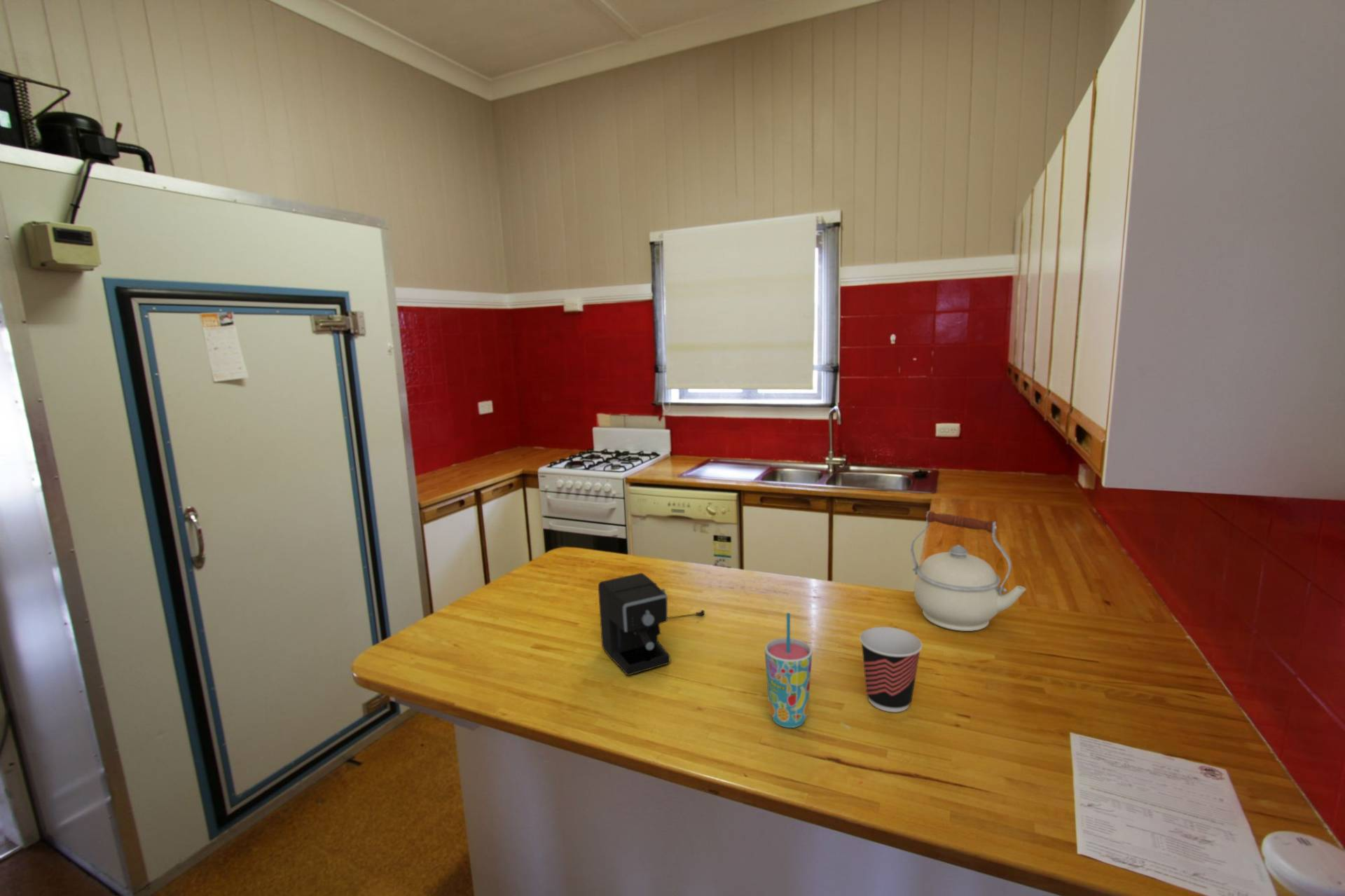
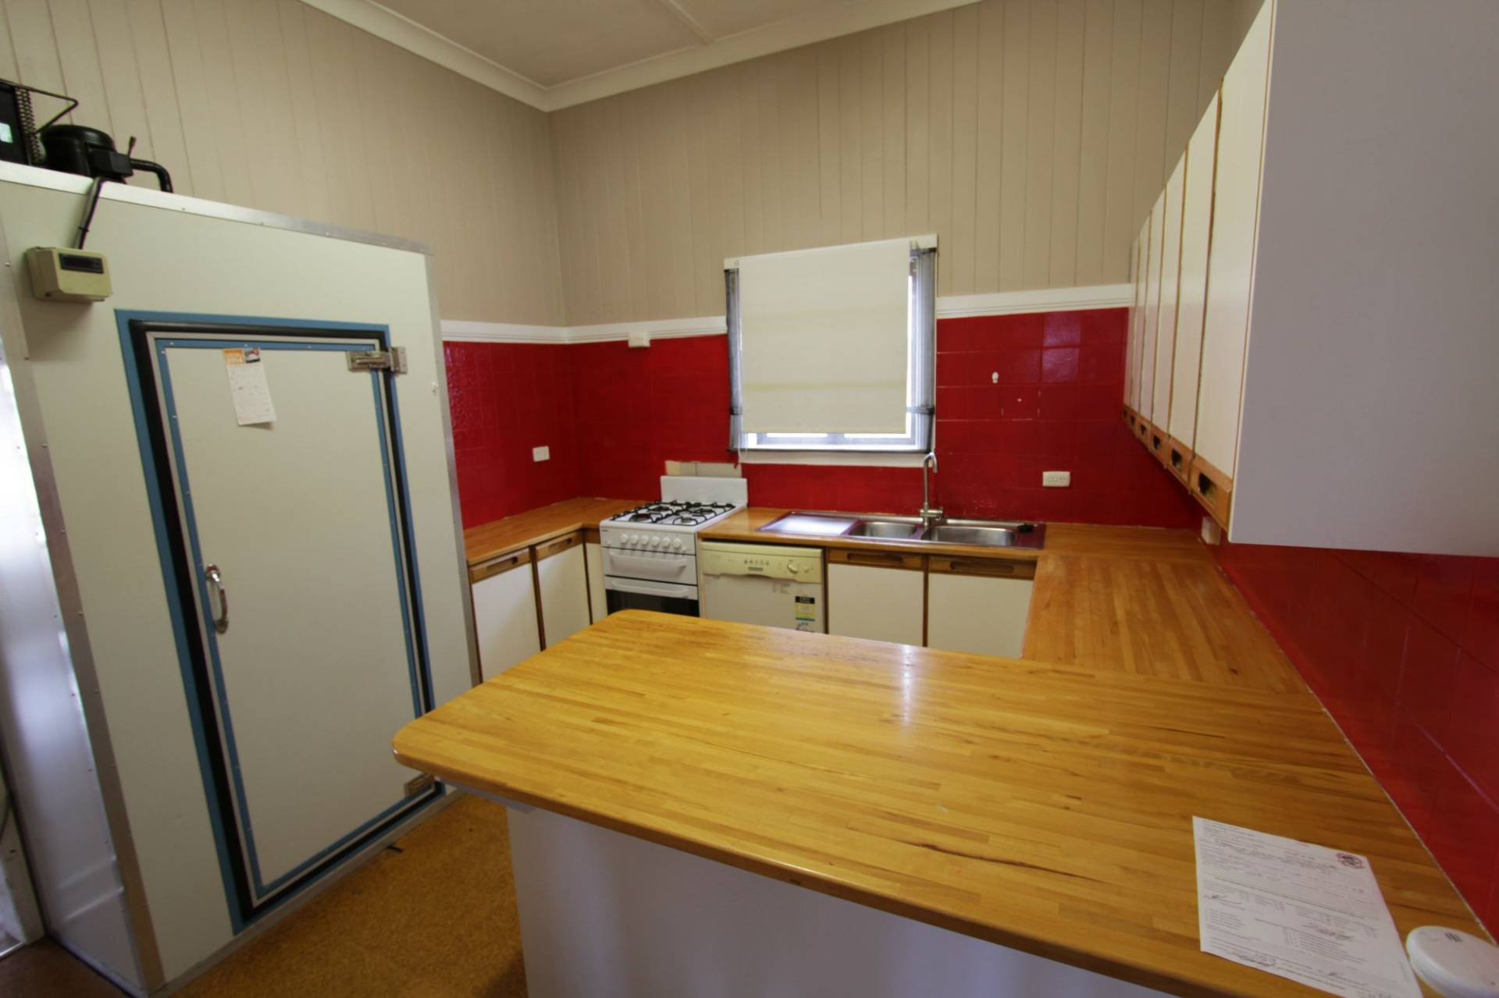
- cup [859,626,923,712]
- kettle [909,511,1027,632]
- cup [764,612,813,729]
- coffee maker [598,572,705,676]
